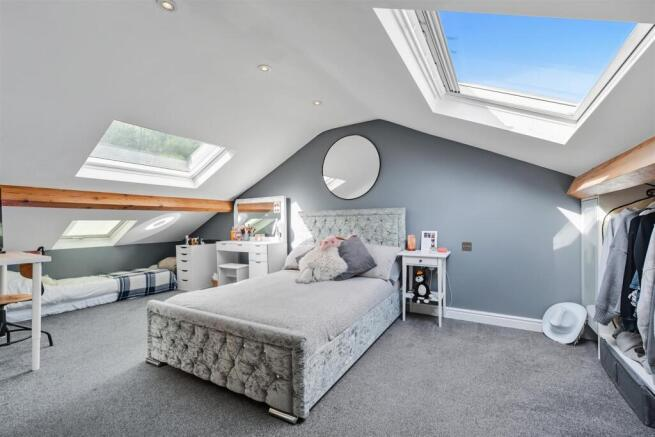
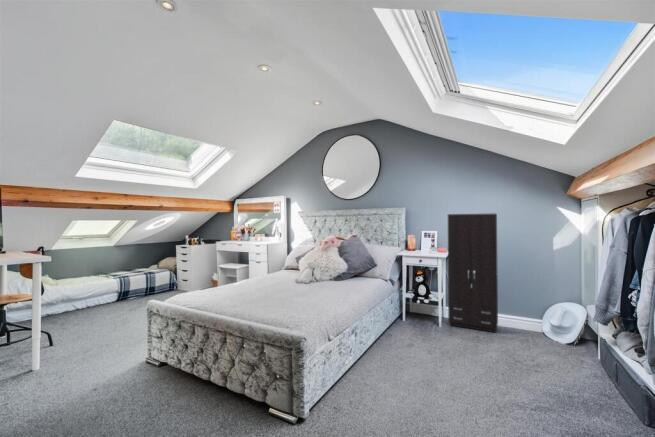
+ cabinet [447,212,499,334]
